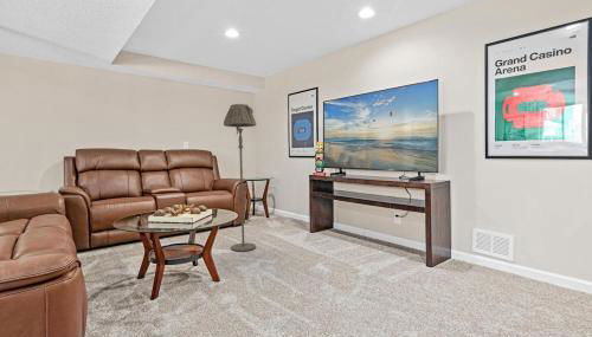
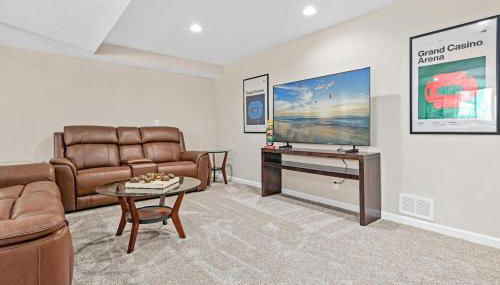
- floor lamp [223,103,257,253]
